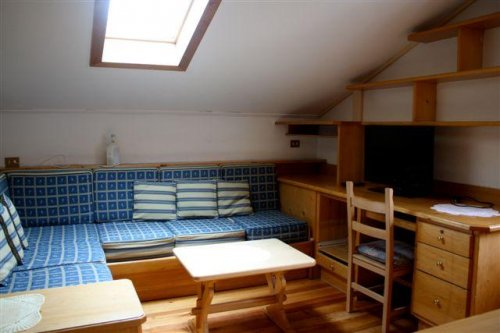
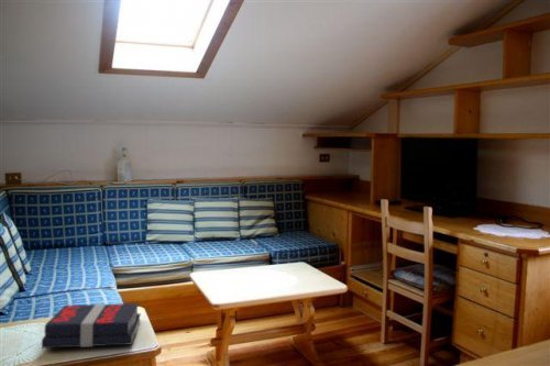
+ book [41,302,142,350]
